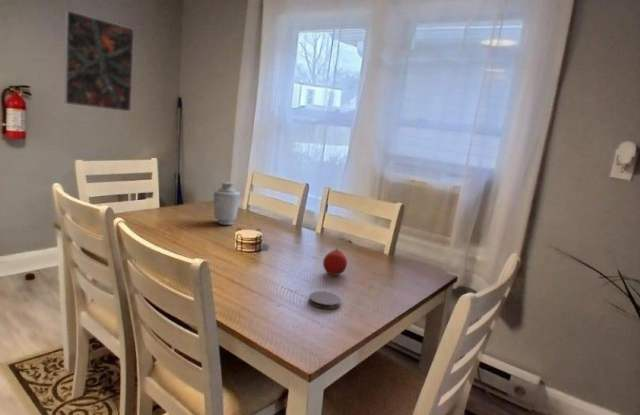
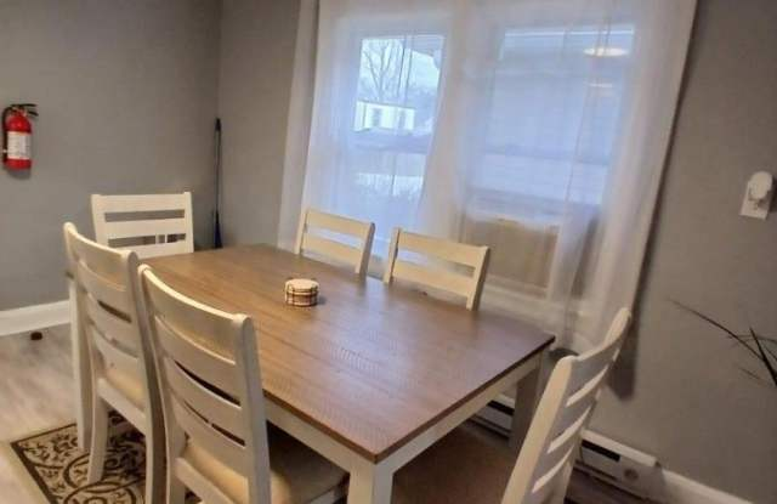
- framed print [63,9,135,113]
- vase [213,181,241,226]
- fruit [322,246,348,276]
- coaster [308,290,342,310]
